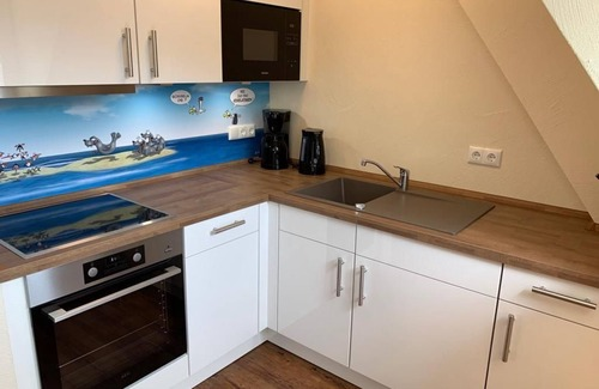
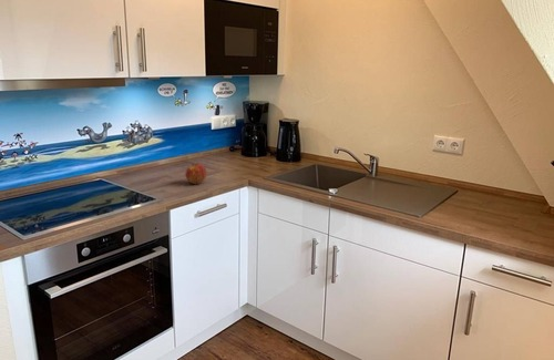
+ apple [185,162,208,185]
